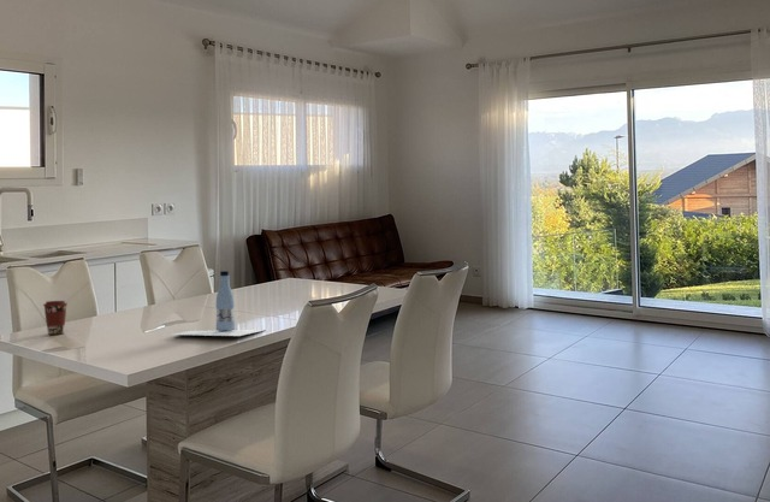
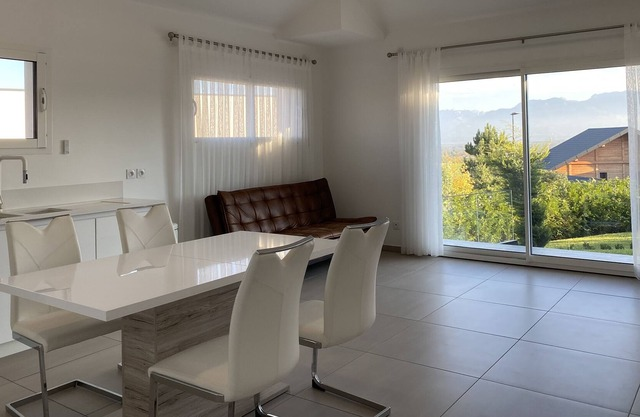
- bottle [172,270,265,337]
- coffee cup [42,300,69,336]
